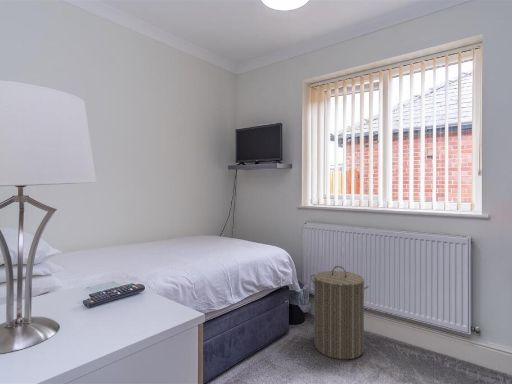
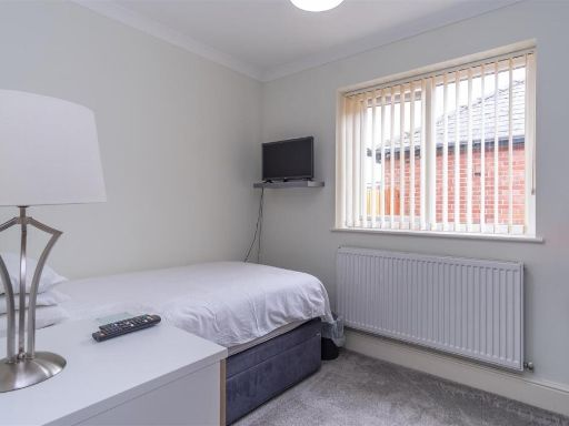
- laundry hamper [310,265,370,361]
